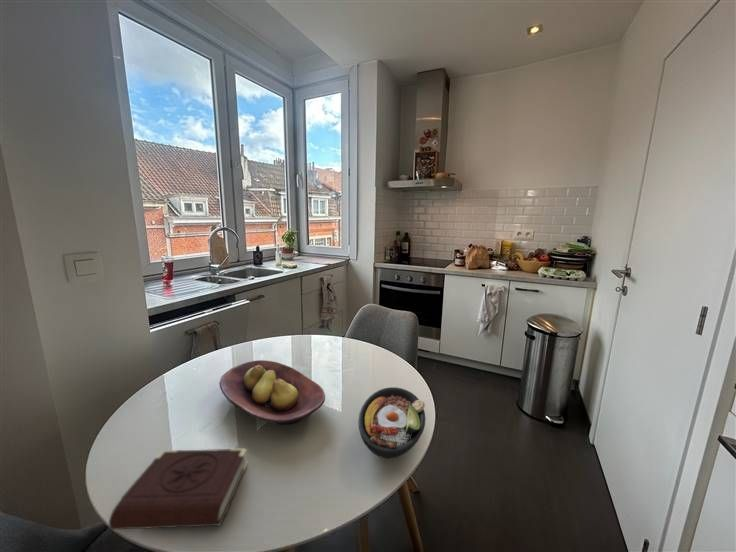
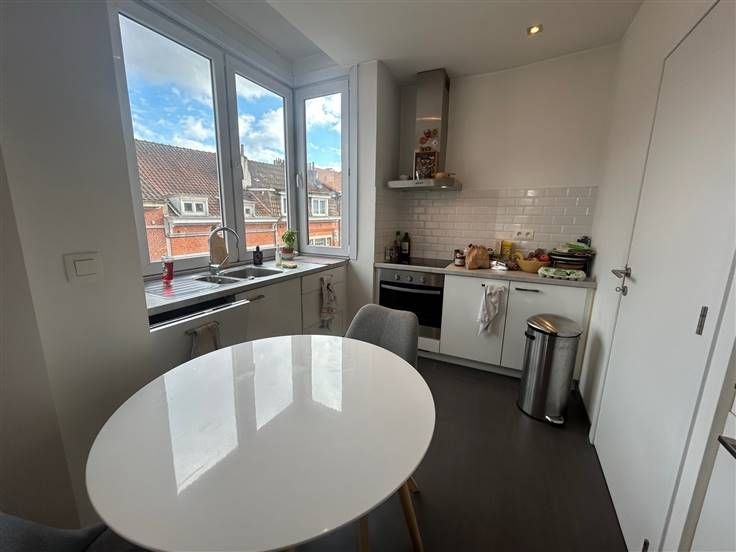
- fruit bowl [218,359,326,426]
- book [108,448,249,531]
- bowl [357,386,426,459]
